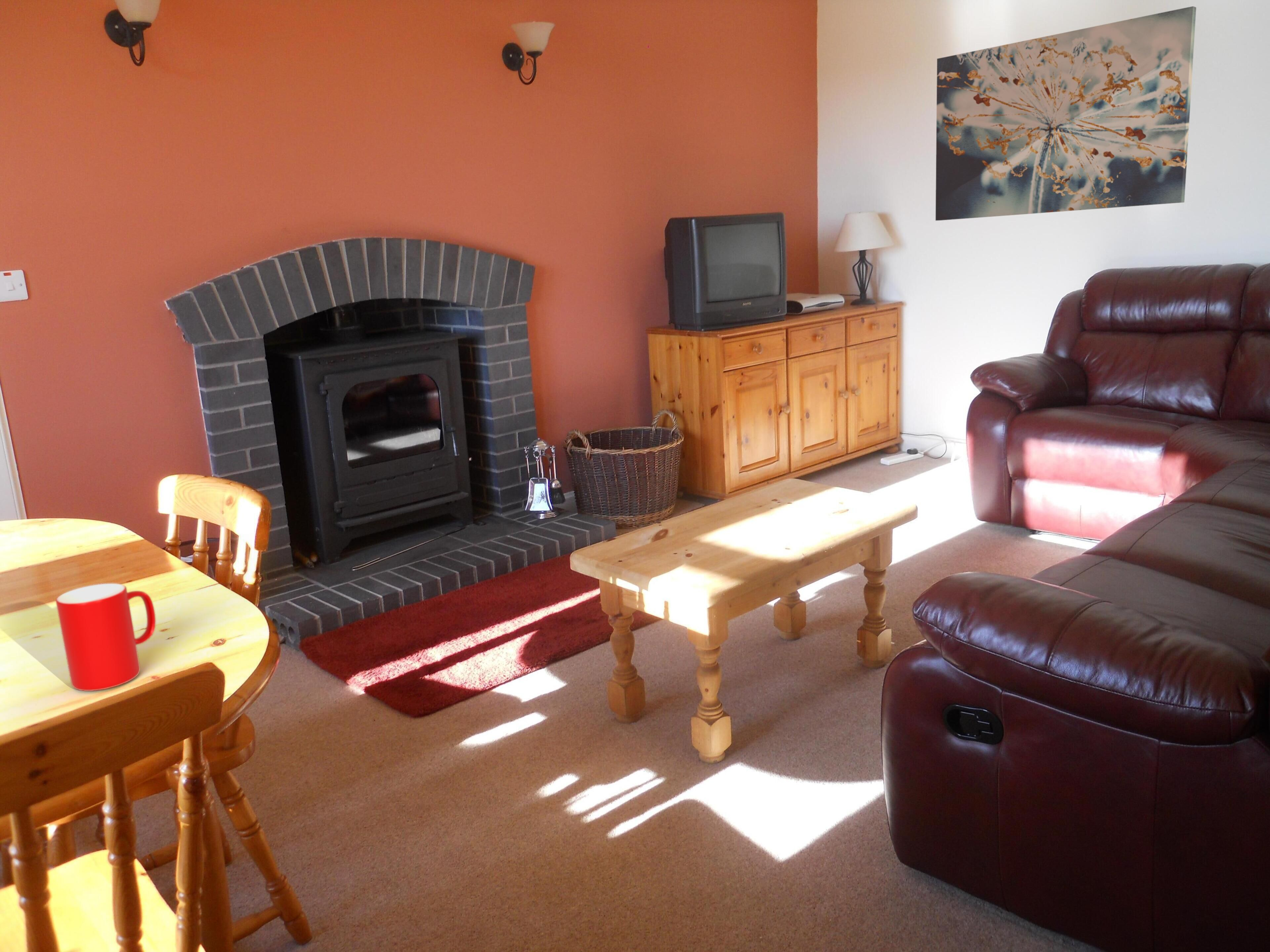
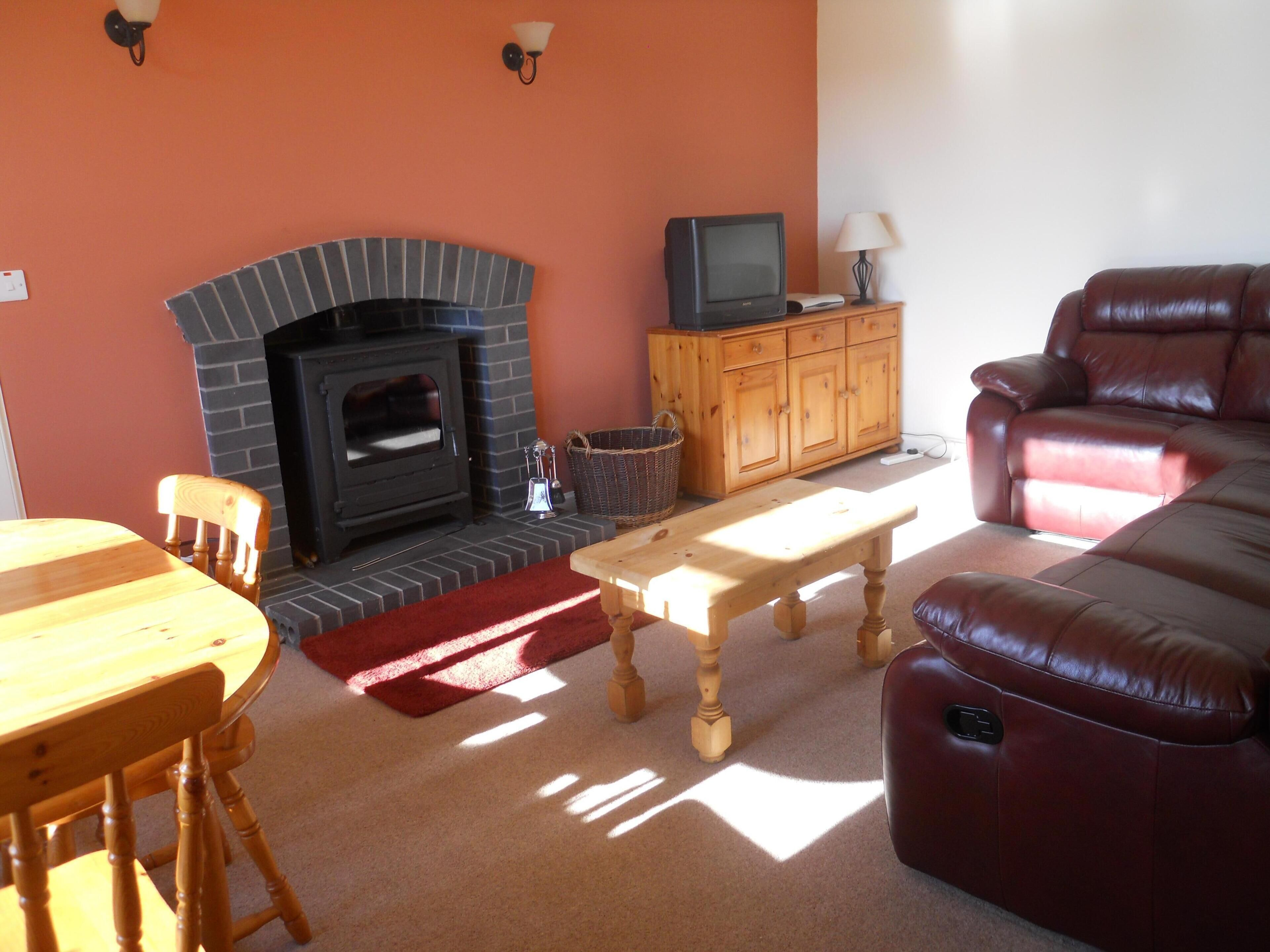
- wall art [935,6,1197,221]
- cup [56,583,156,691]
